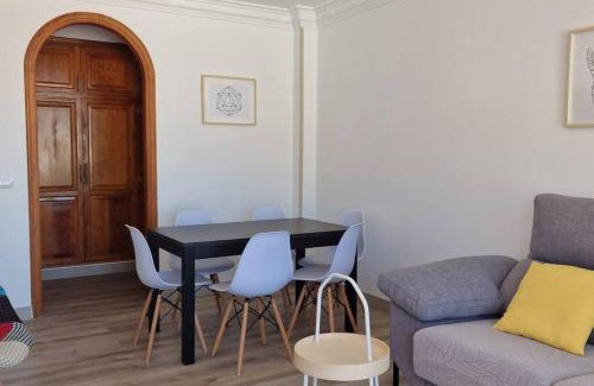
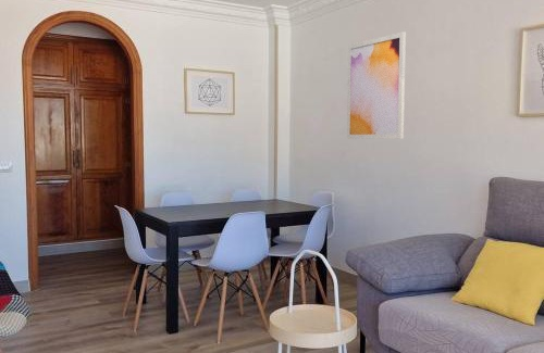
+ wall art [346,30,407,140]
